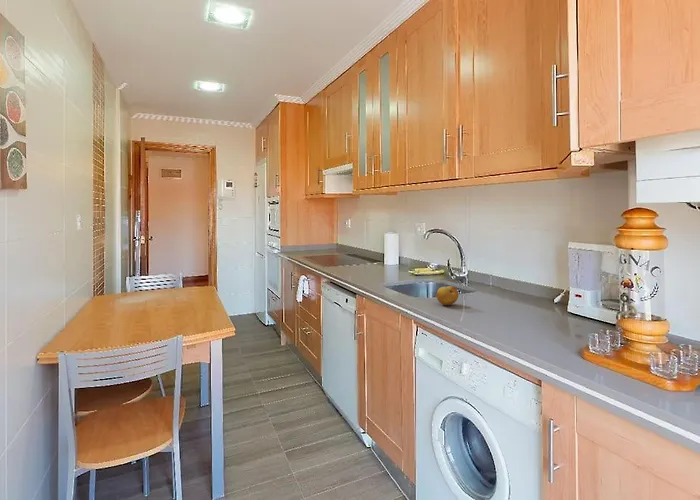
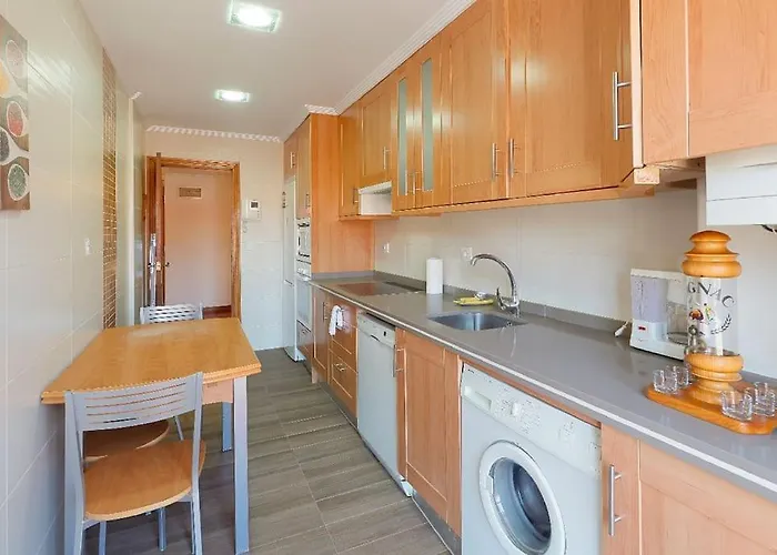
- fruit [436,285,460,306]
